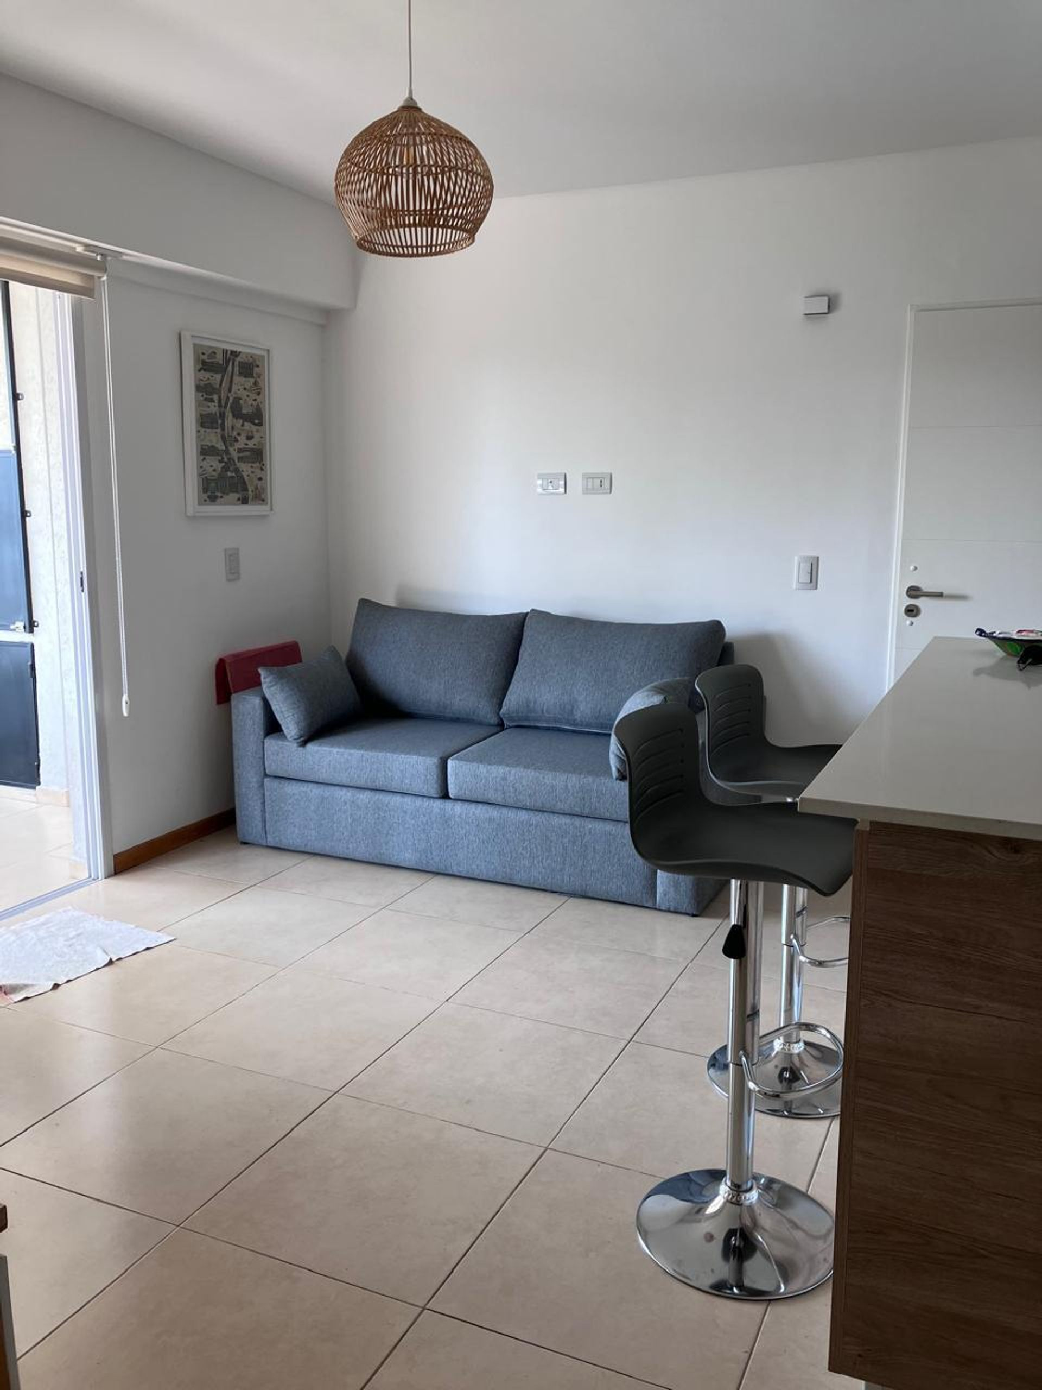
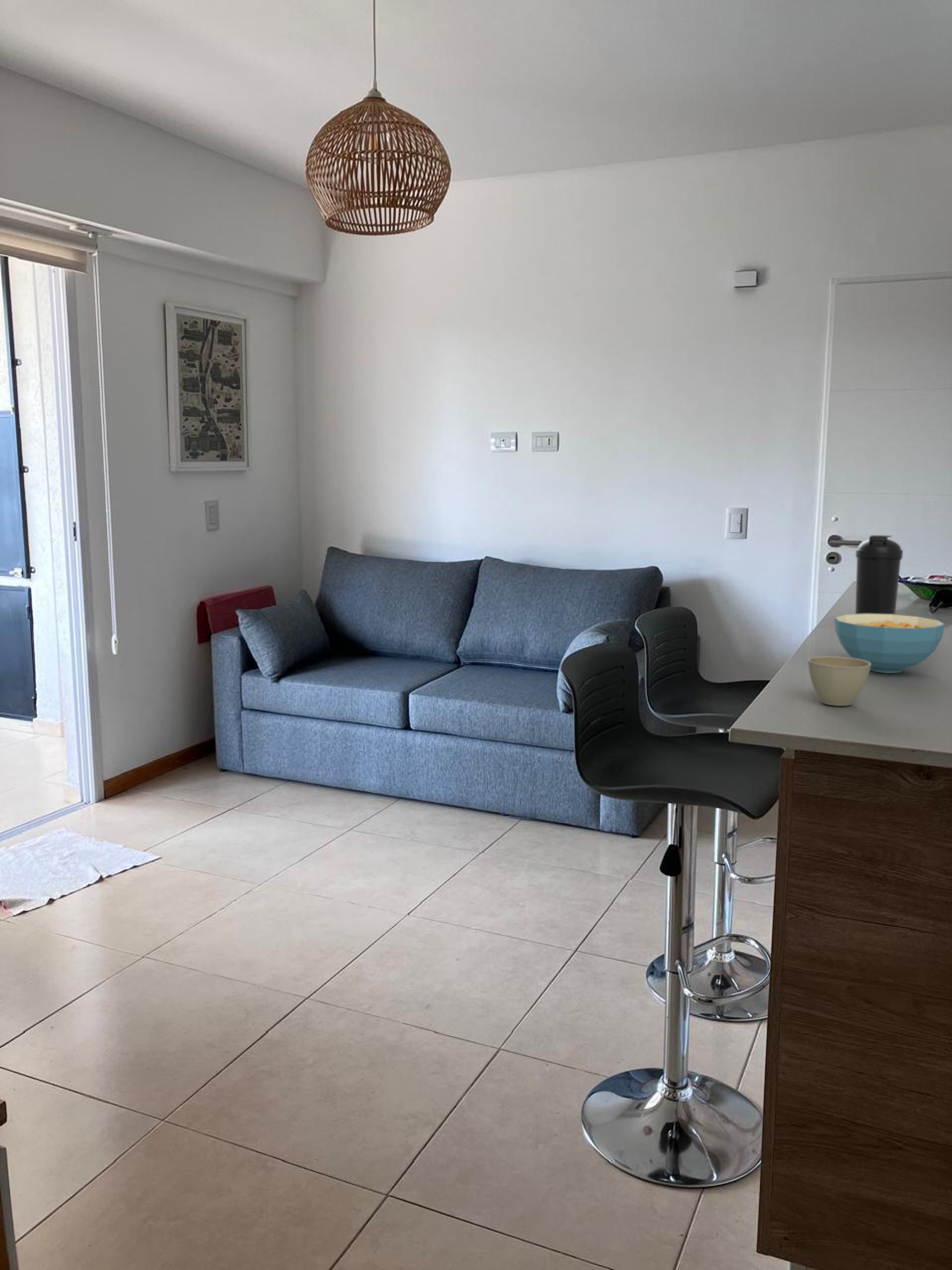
+ cereal bowl [834,614,946,674]
+ water bottle [855,535,903,615]
+ flower pot [807,656,871,706]
